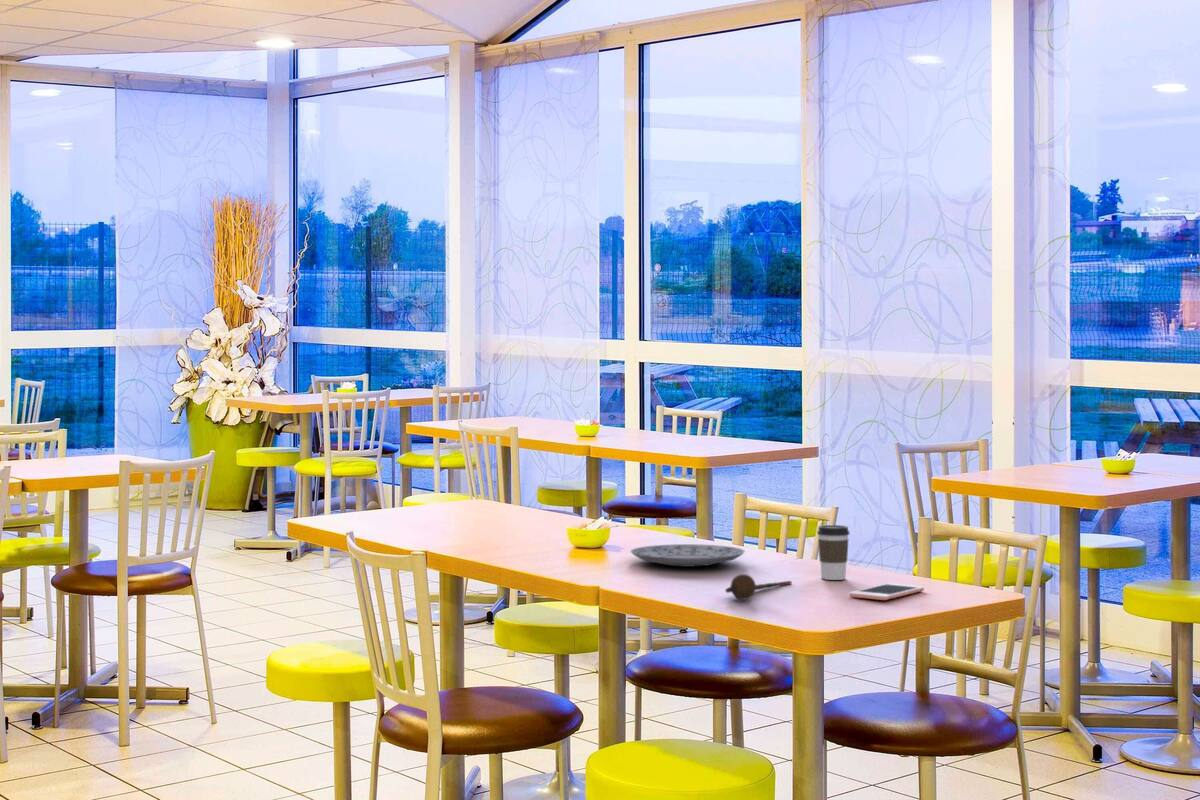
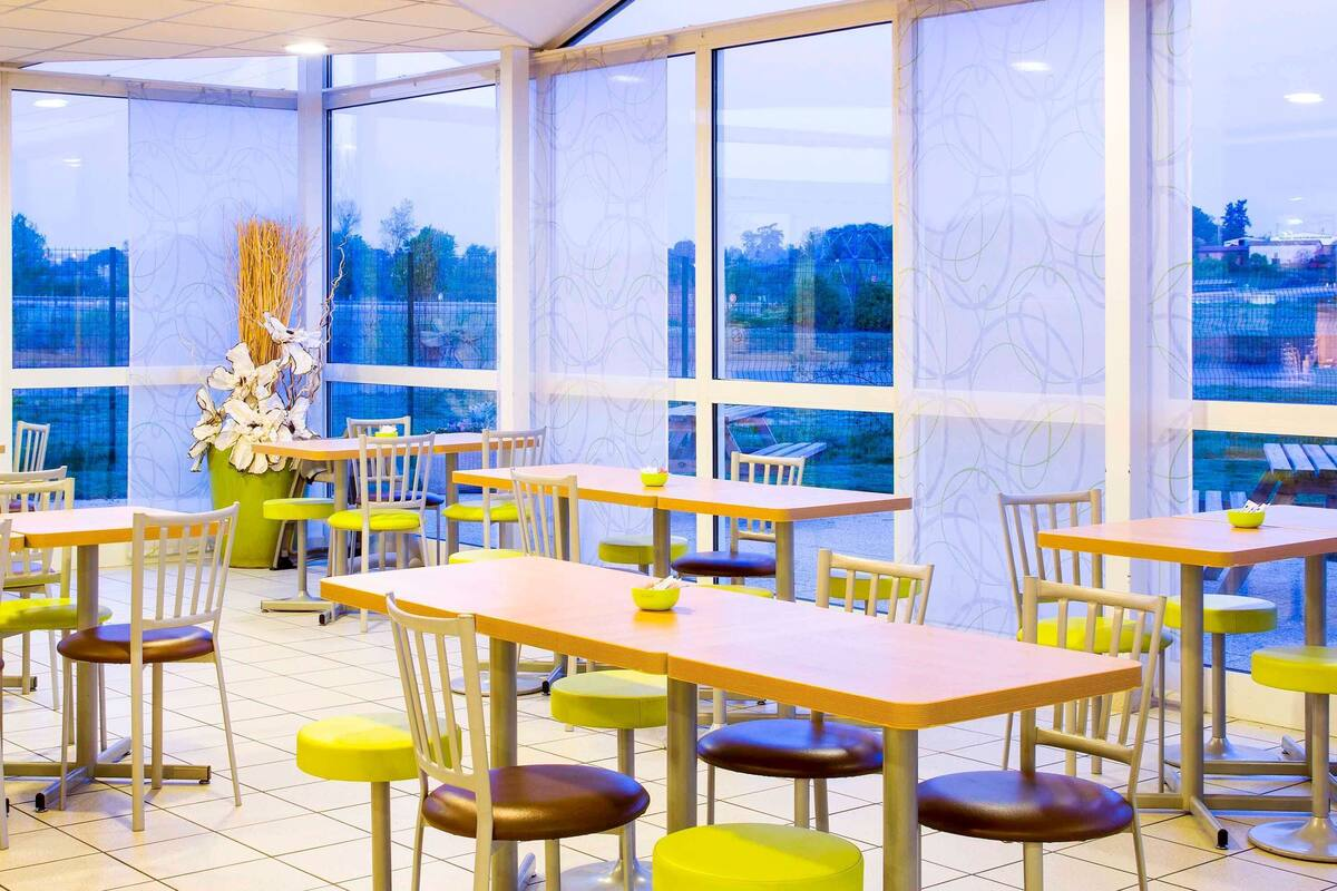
- cell phone [849,583,925,601]
- plate [630,543,746,568]
- coffee cup [816,524,850,581]
- spoon [724,573,793,601]
